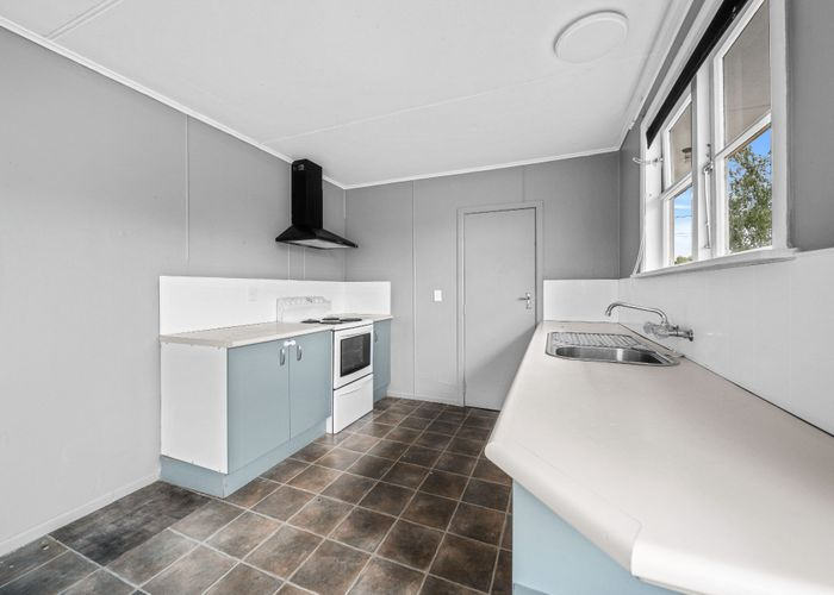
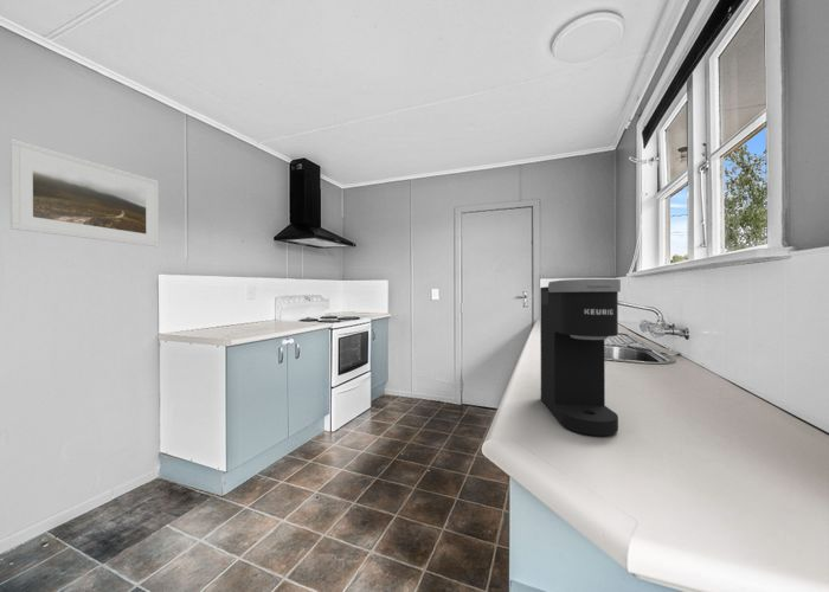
+ coffee maker [539,278,622,437]
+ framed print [8,137,160,247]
